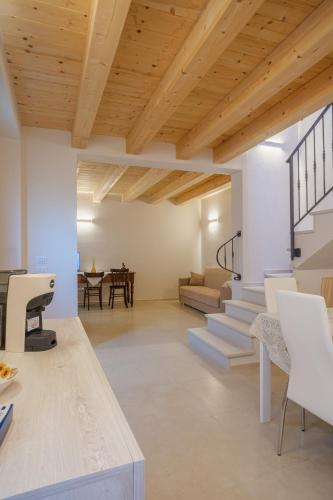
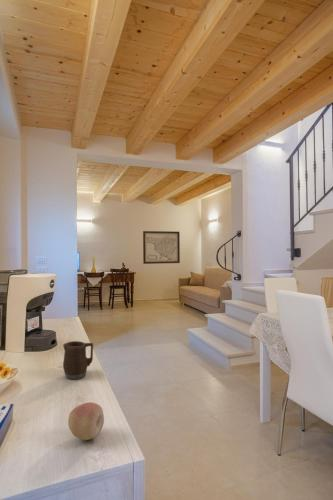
+ fruit [67,401,105,441]
+ wall art [142,230,181,265]
+ mug [62,340,94,381]
